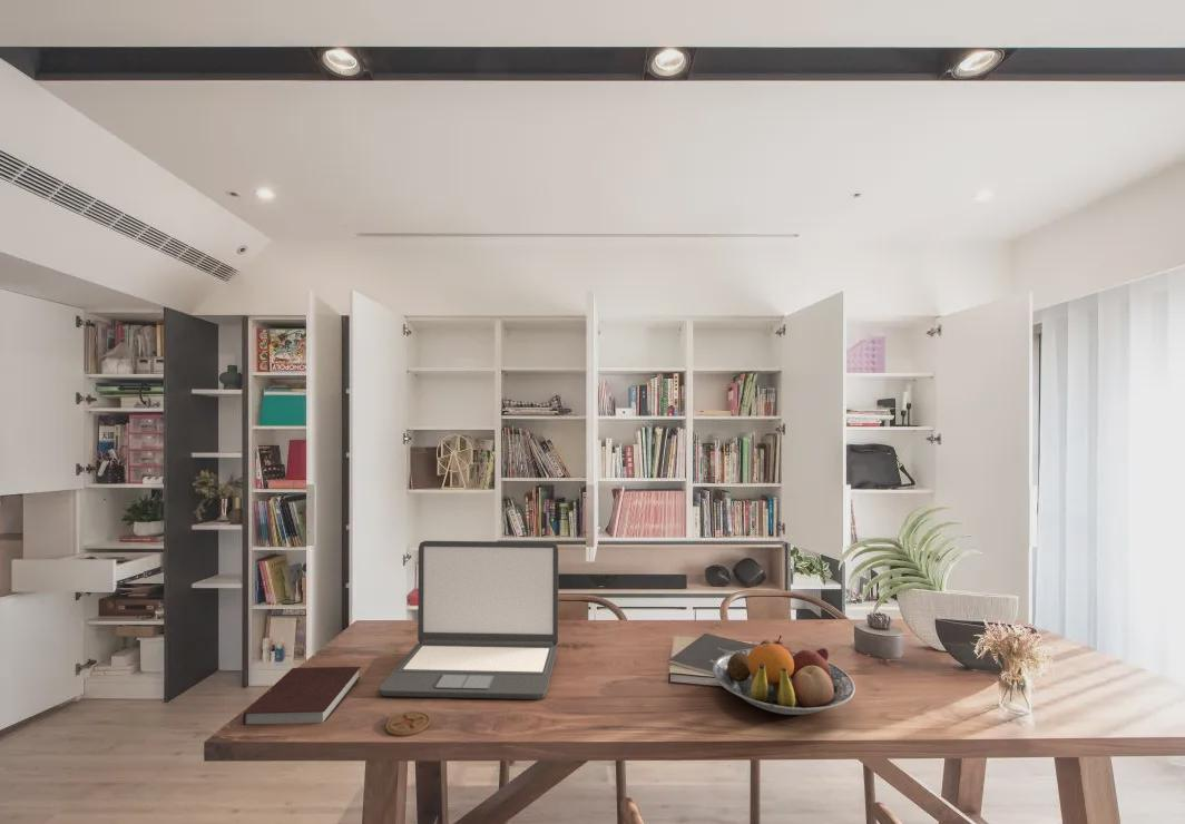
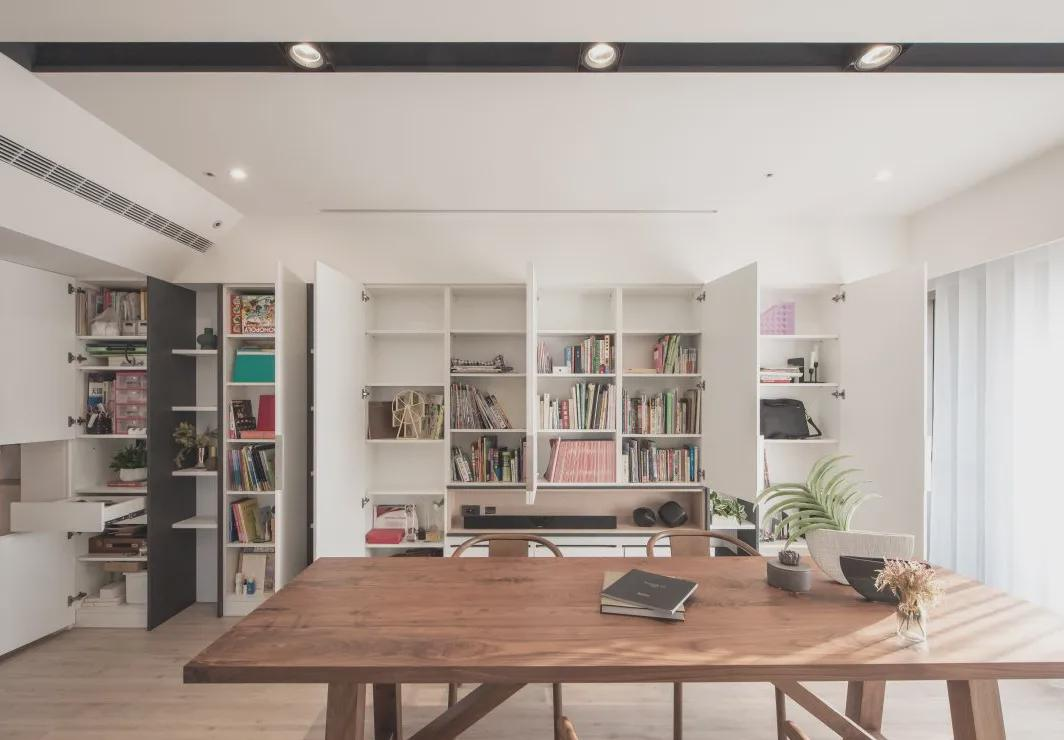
- fruit bowl [712,635,856,716]
- laptop [378,540,559,700]
- coaster [384,710,431,737]
- notebook [242,666,362,726]
